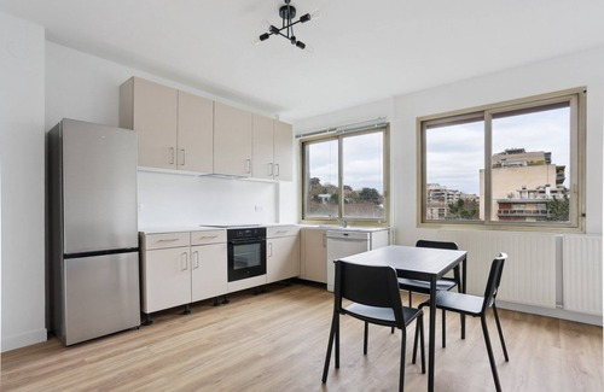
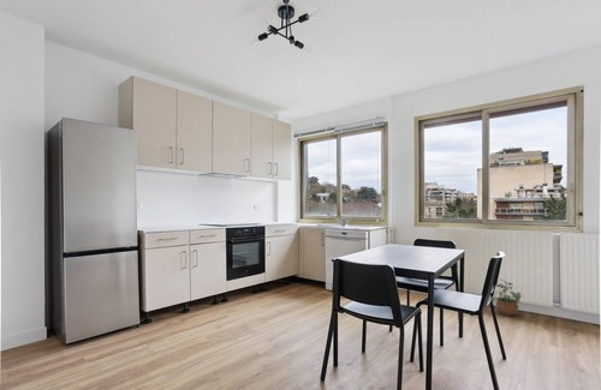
+ potted plant [492,278,522,317]
